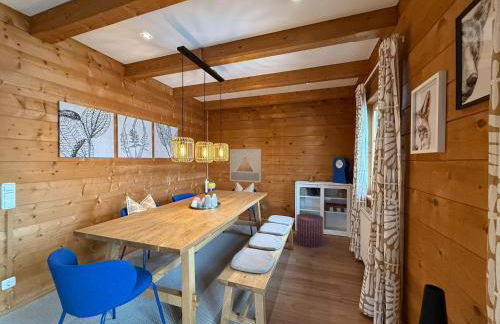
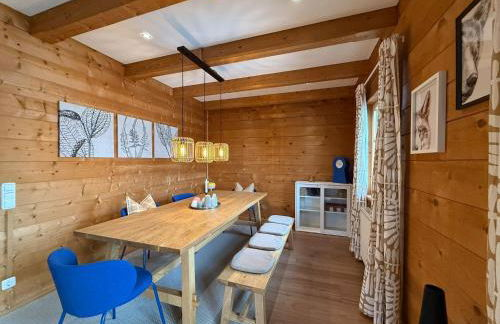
- wall art [229,148,262,183]
- stool [295,212,324,249]
